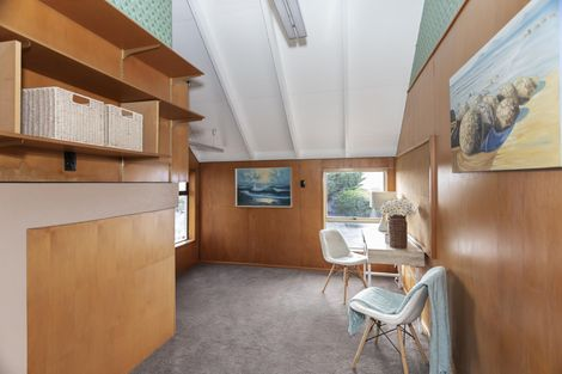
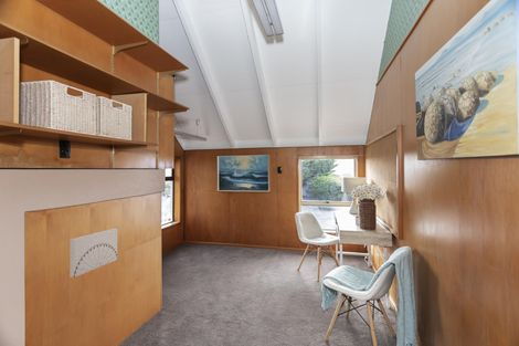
+ wall art [68,228,118,279]
